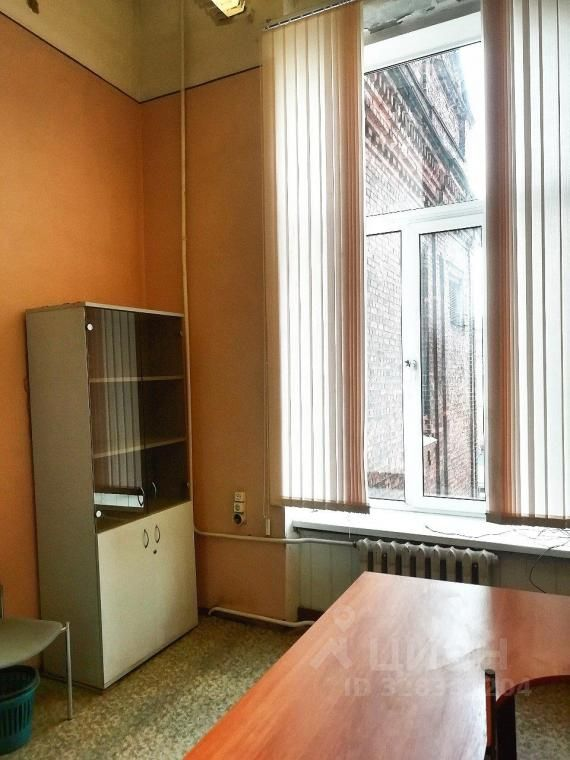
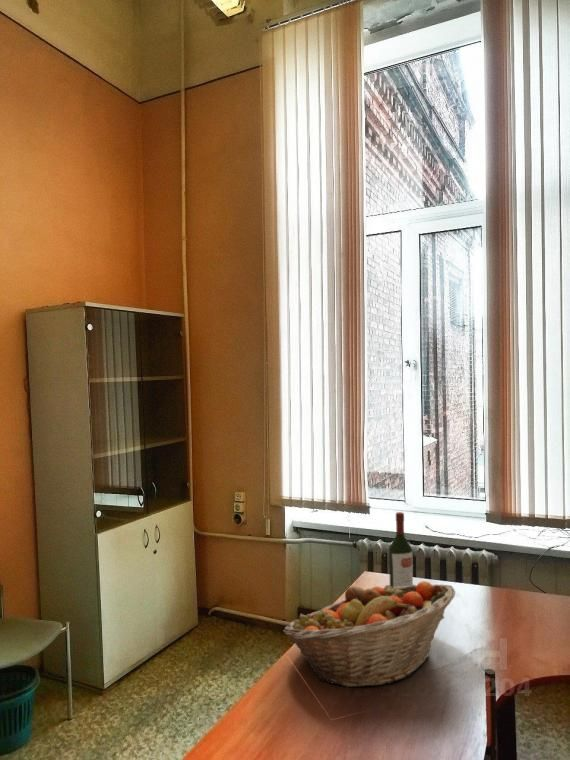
+ fruit basket [282,580,456,688]
+ wine bottle [388,511,414,587]
